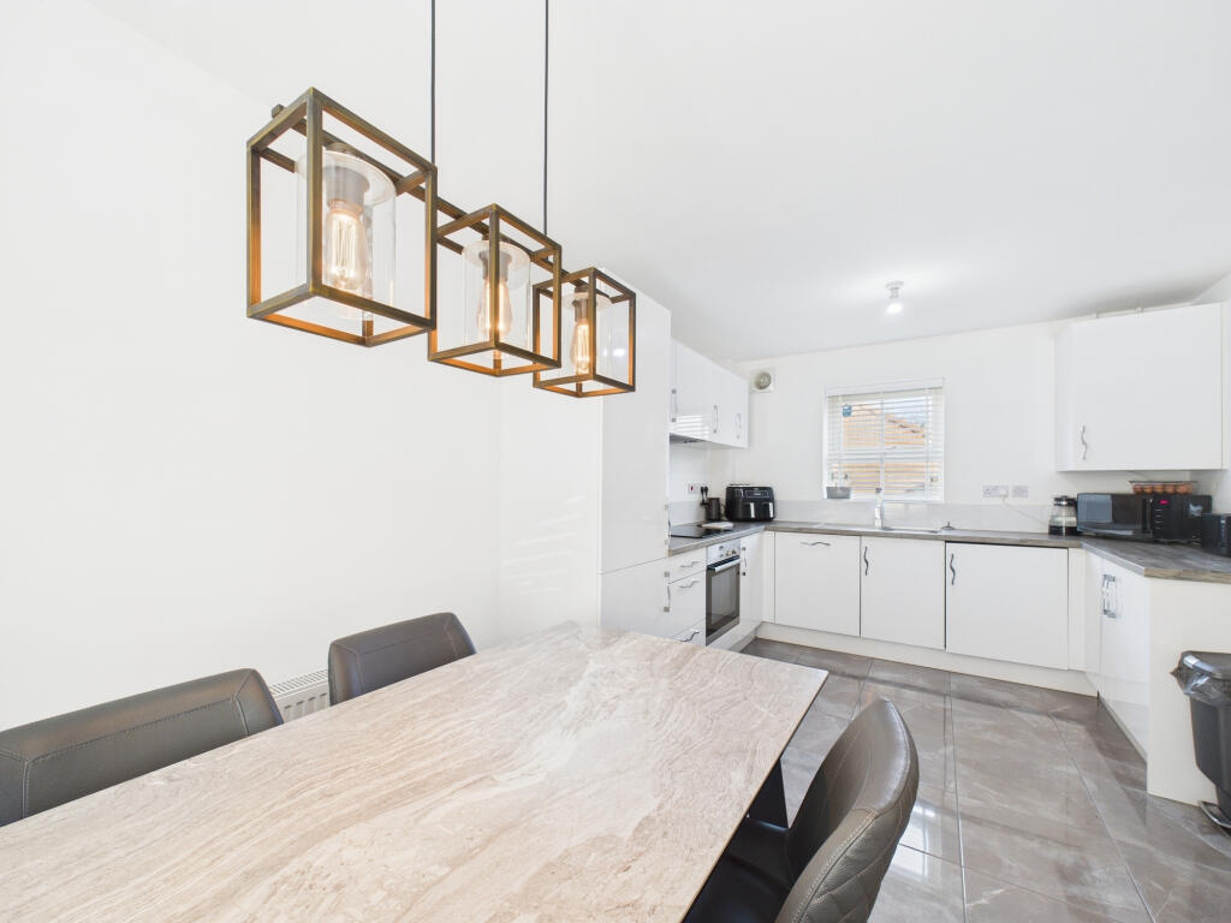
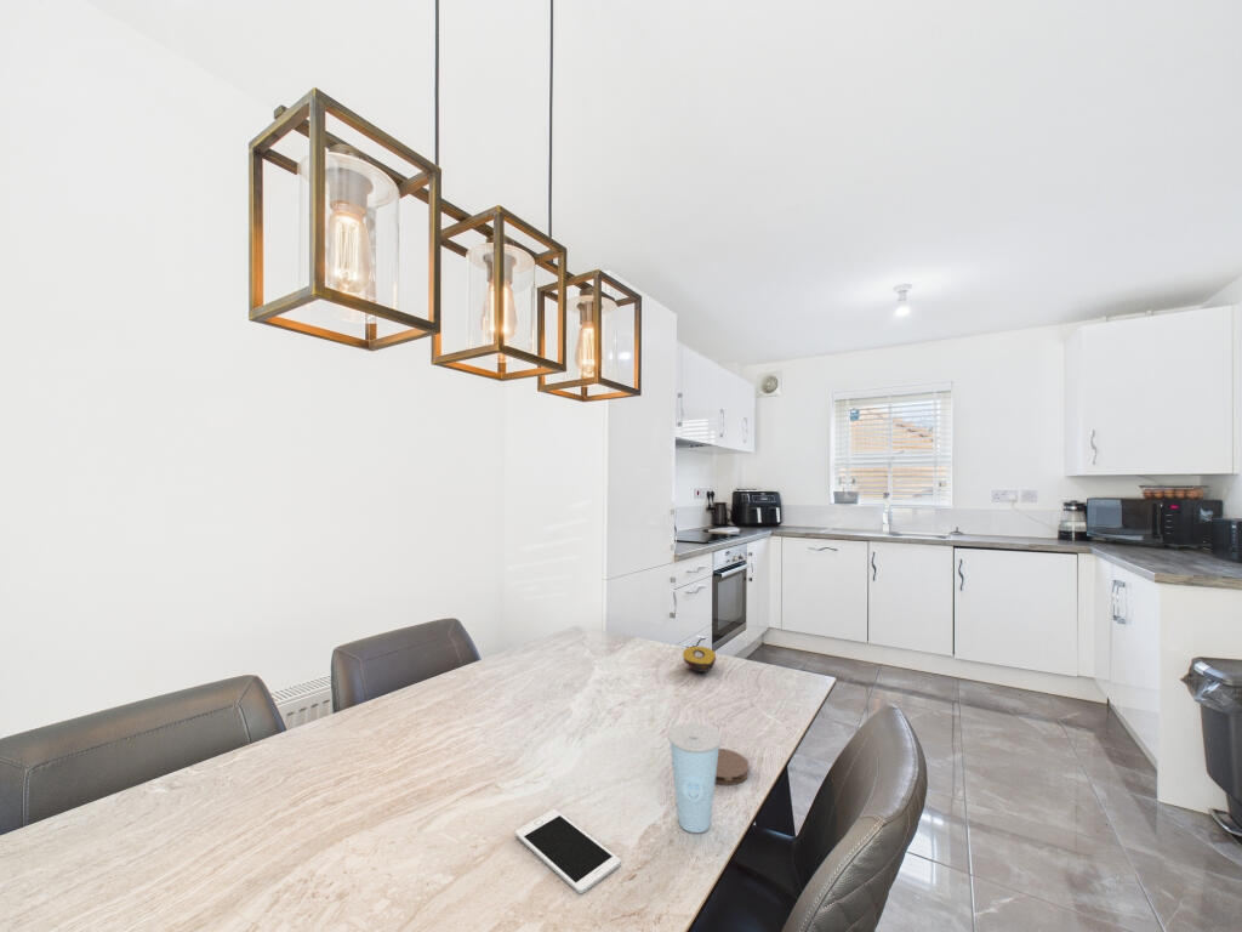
+ cell phone [514,808,622,894]
+ fruit [682,646,717,674]
+ cup [667,722,723,834]
+ coaster [714,748,750,786]
